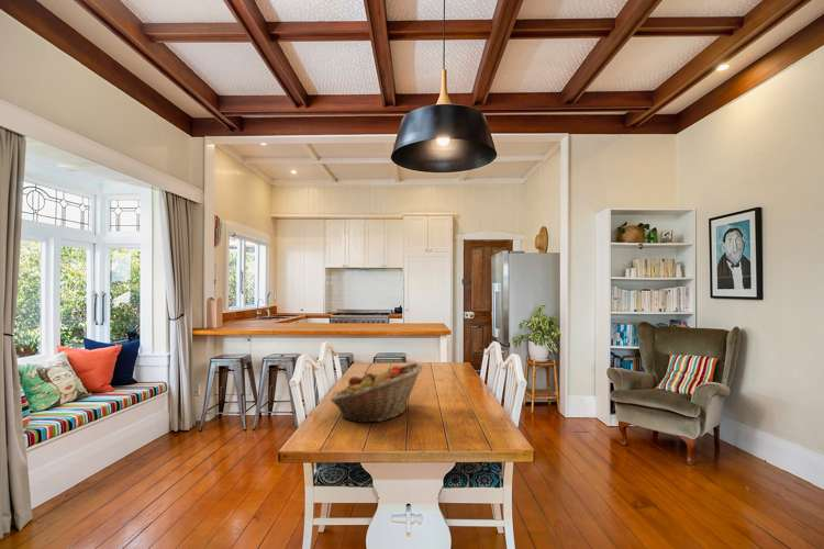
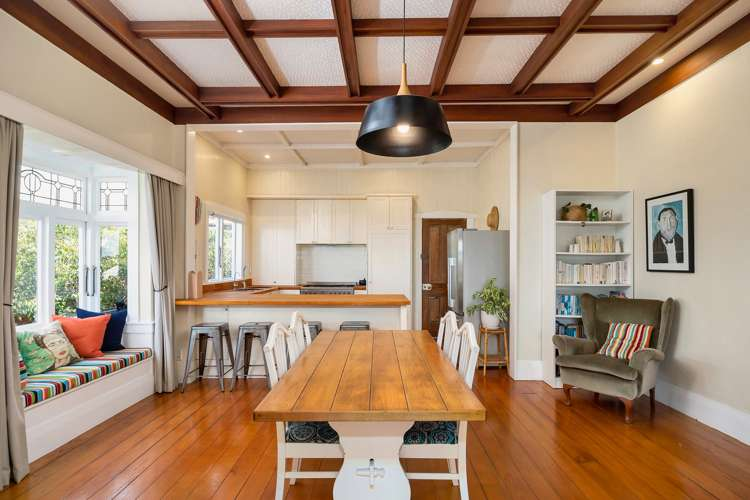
- fruit basket [330,361,423,425]
